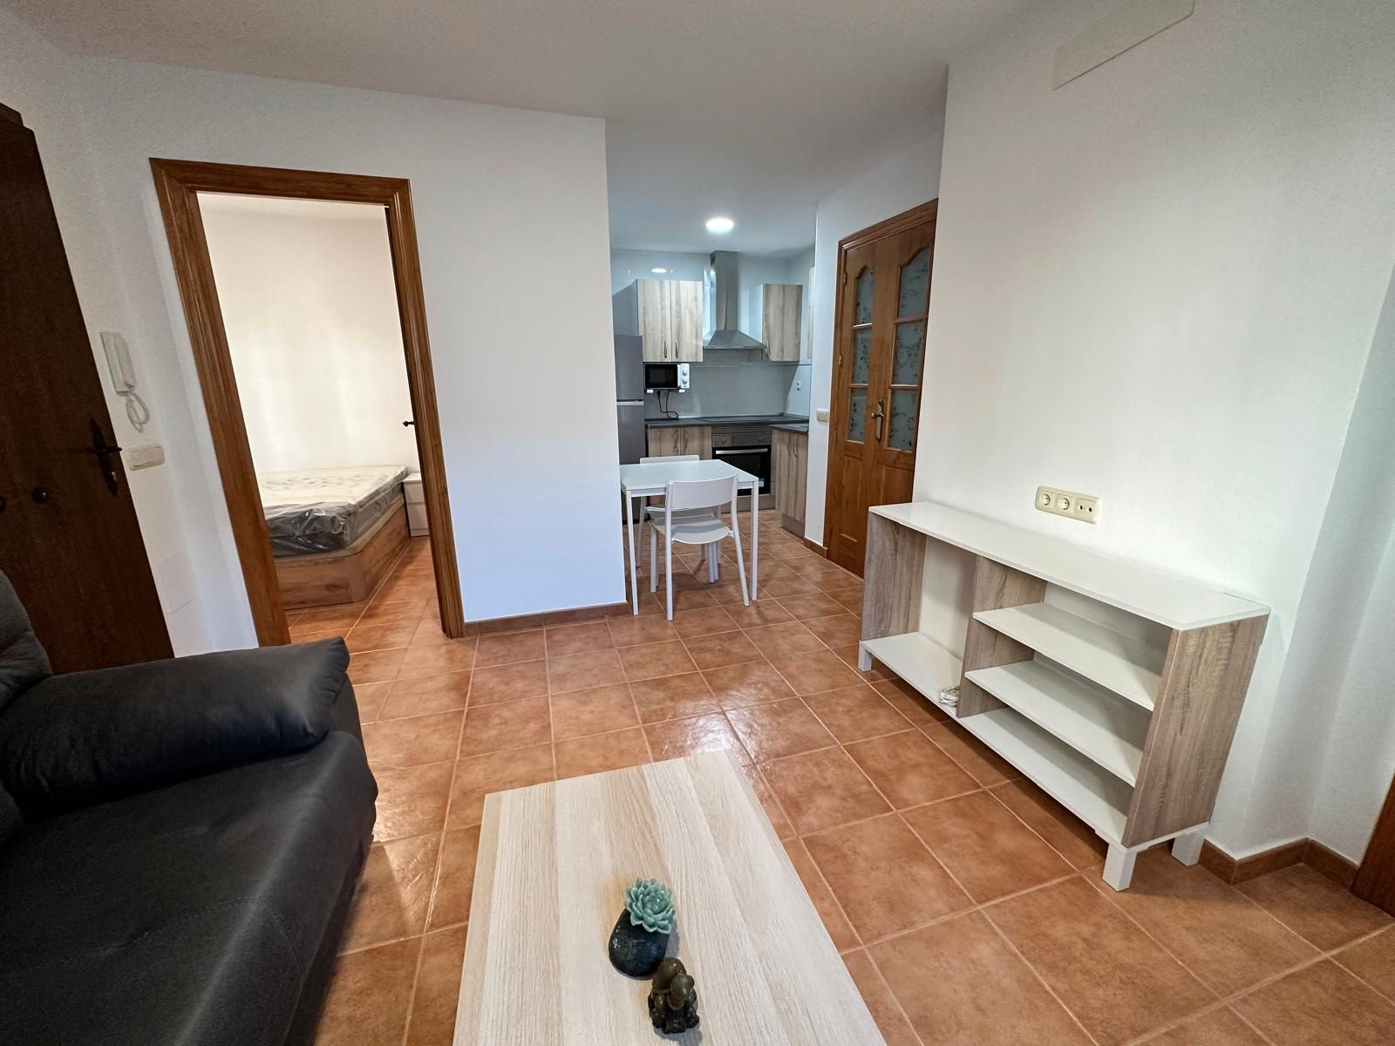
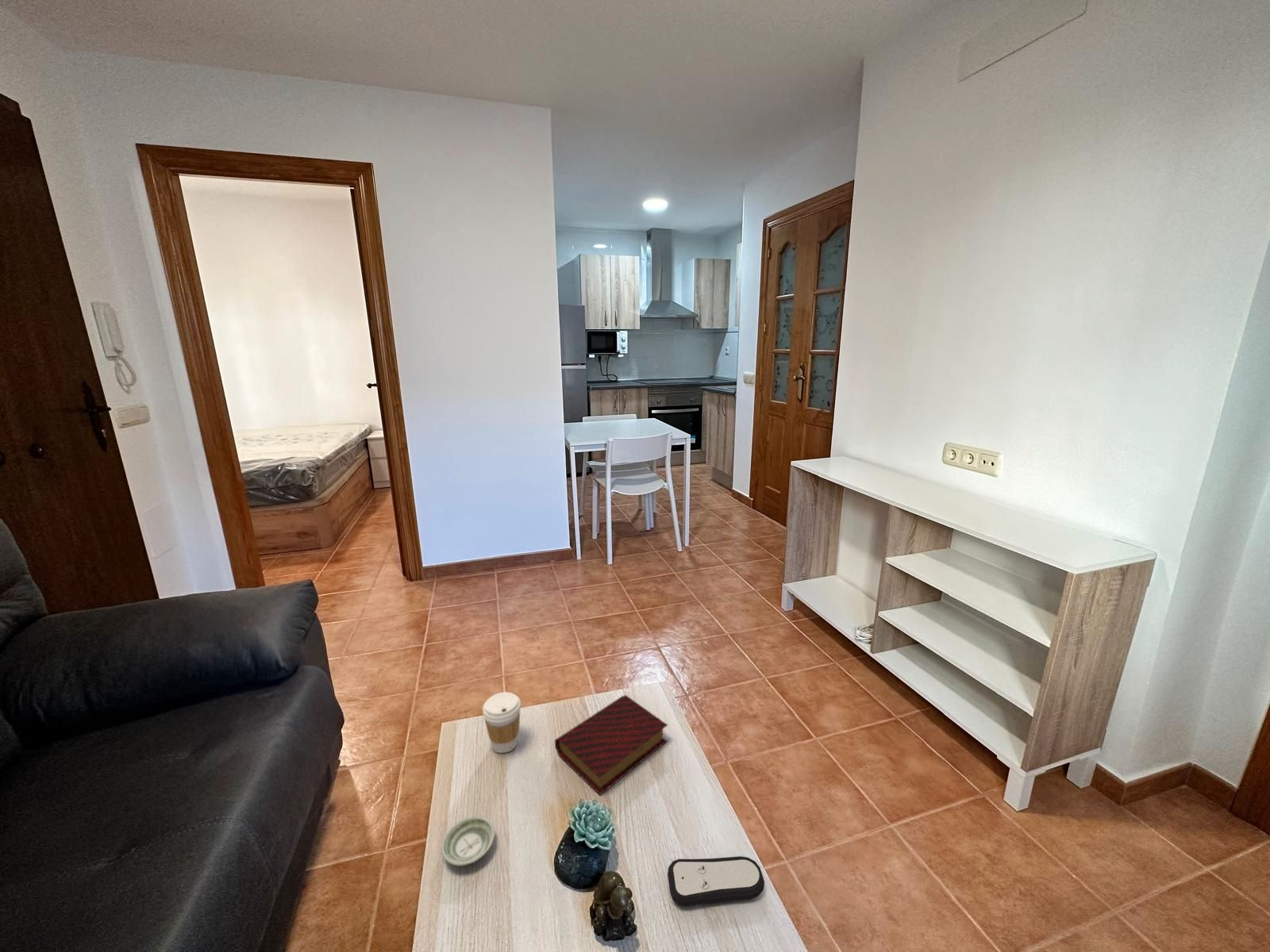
+ remote control [667,855,765,908]
+ book [554,694,668,796]
+ coffee cup [482,691,521,754]
+ saucer [441,816,495,867]
